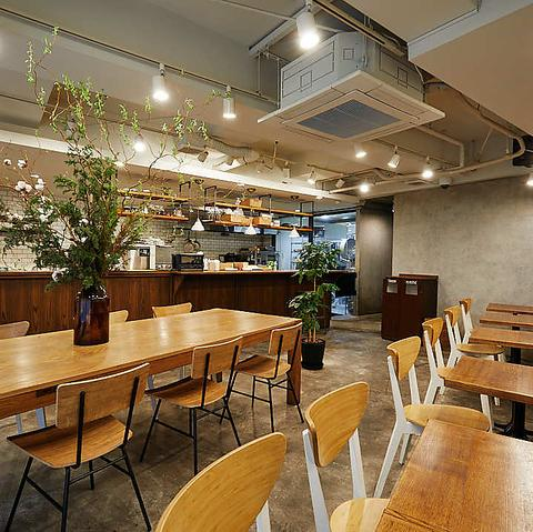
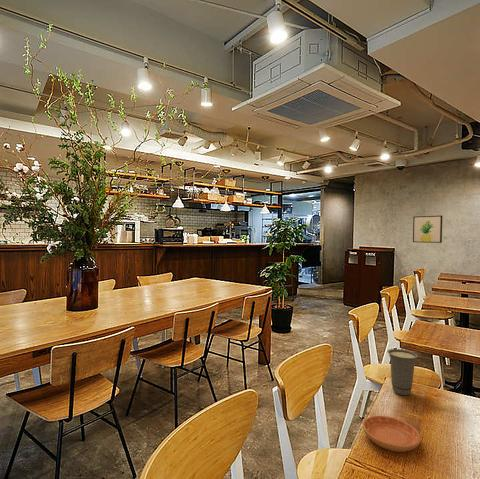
+ wall art [412,215,443,244]
+ saucer [362,415,422,453]
+ cup [386,348,419,396]
